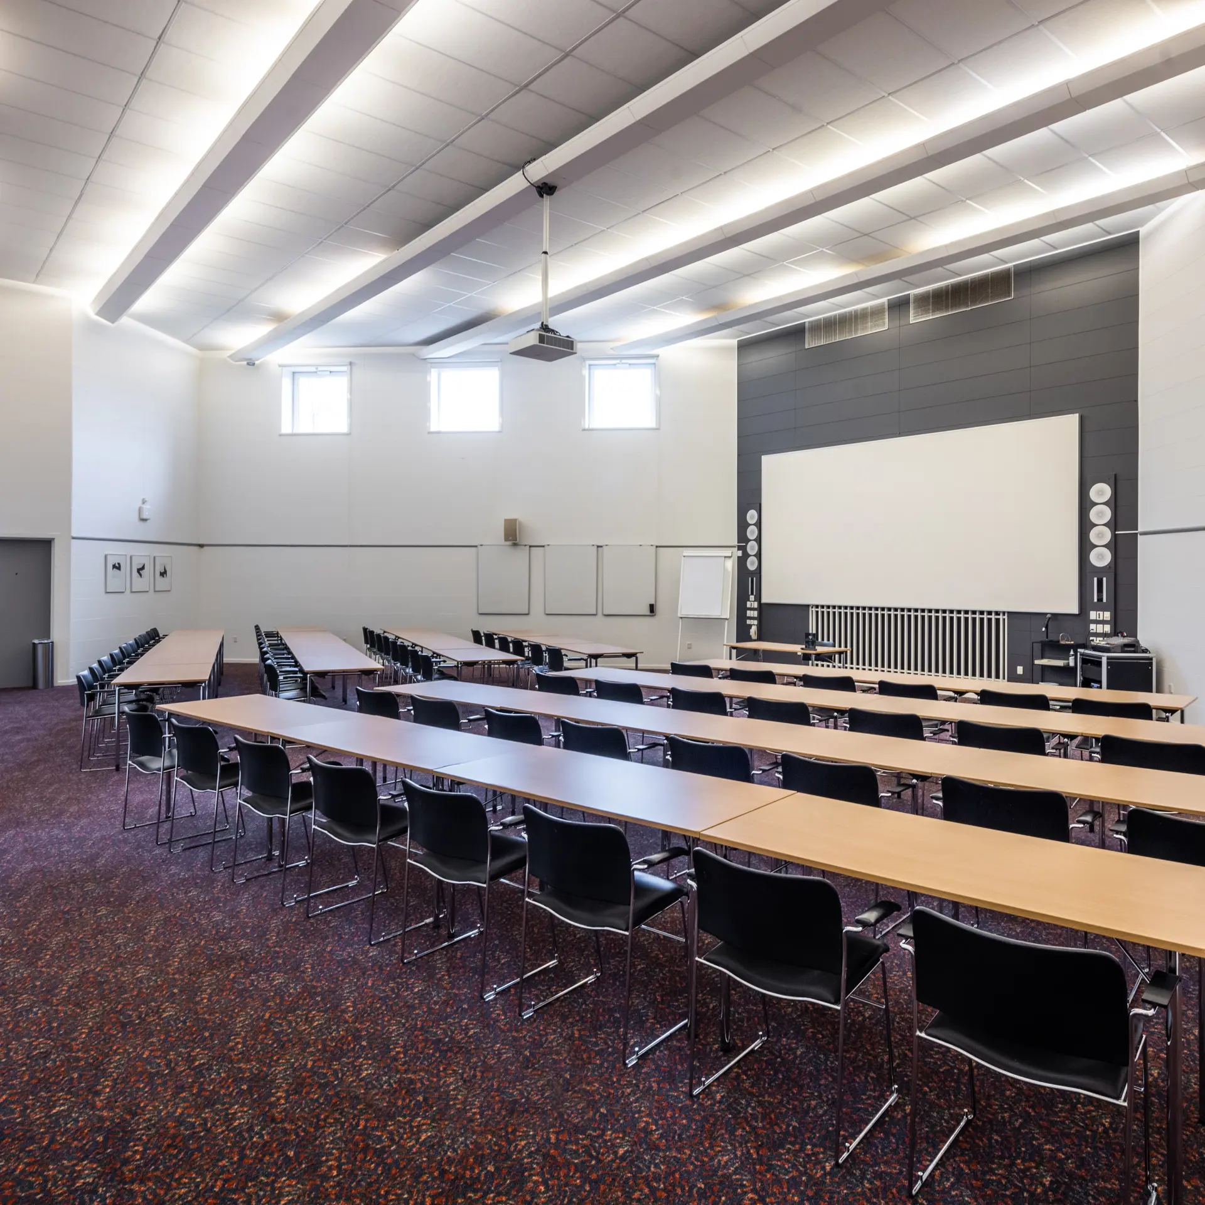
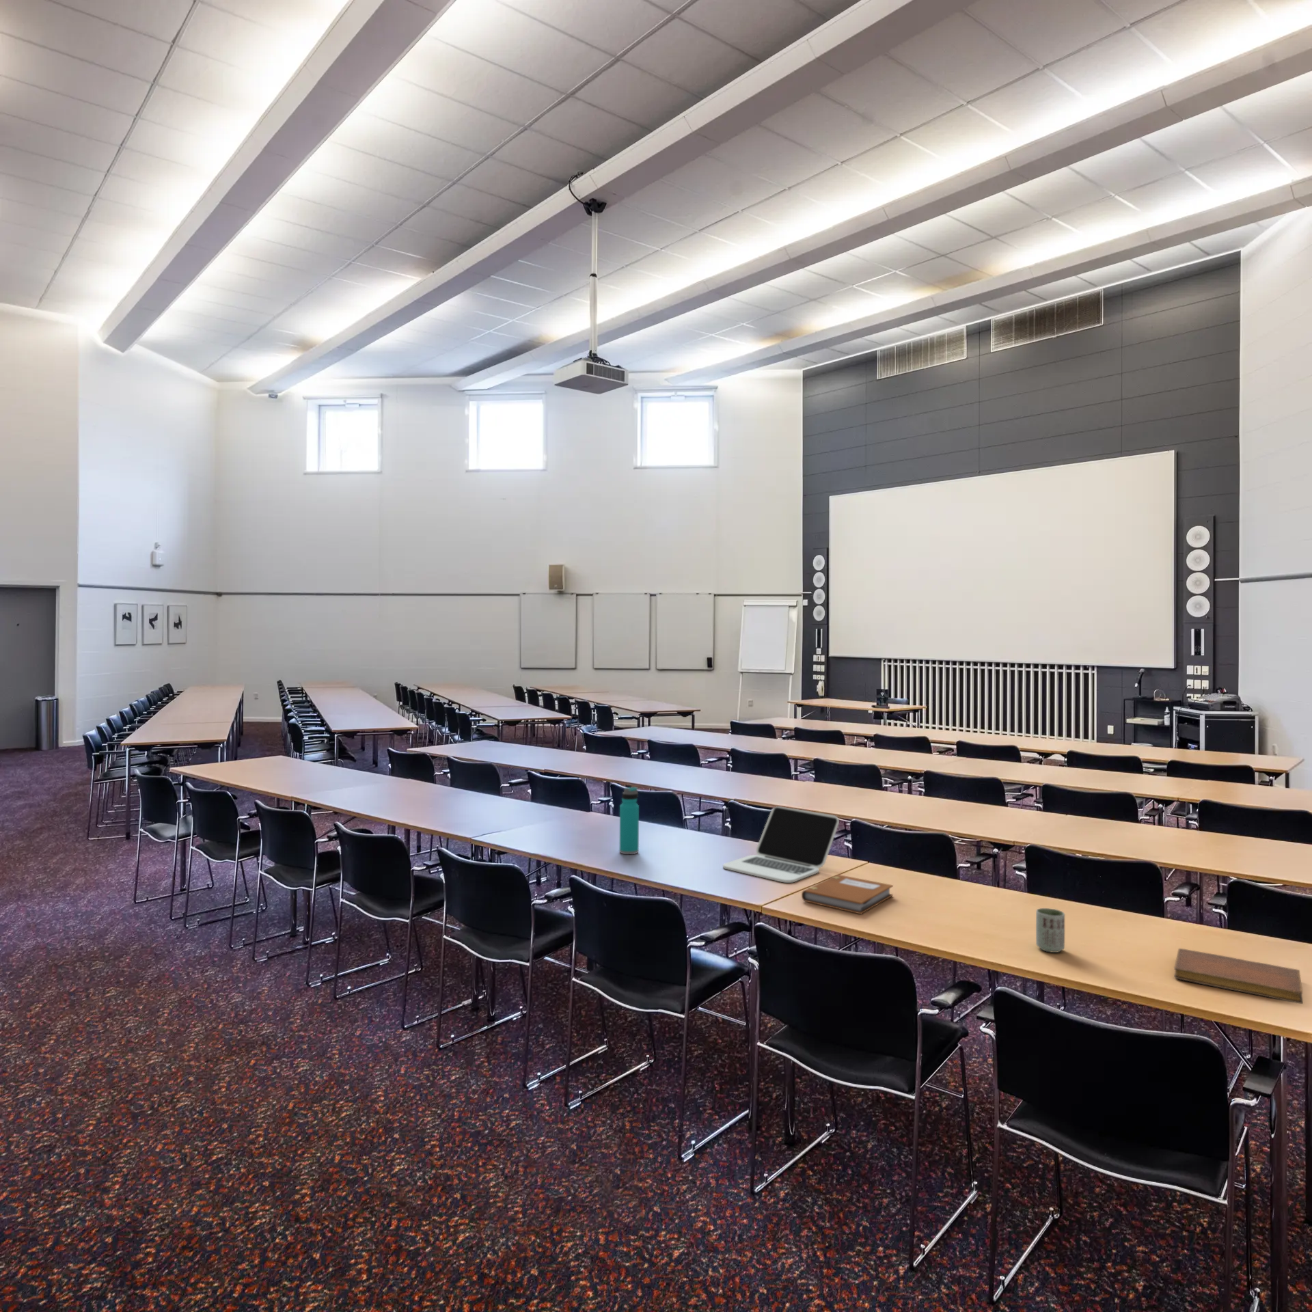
+ cup [1036,907,1066,953]
+ notebook [1174,948,1304,1004]
+ notebook [801,873,894,916]
+ water bottle [619,787,639,855]
+ laptop [722,806,840,883]
